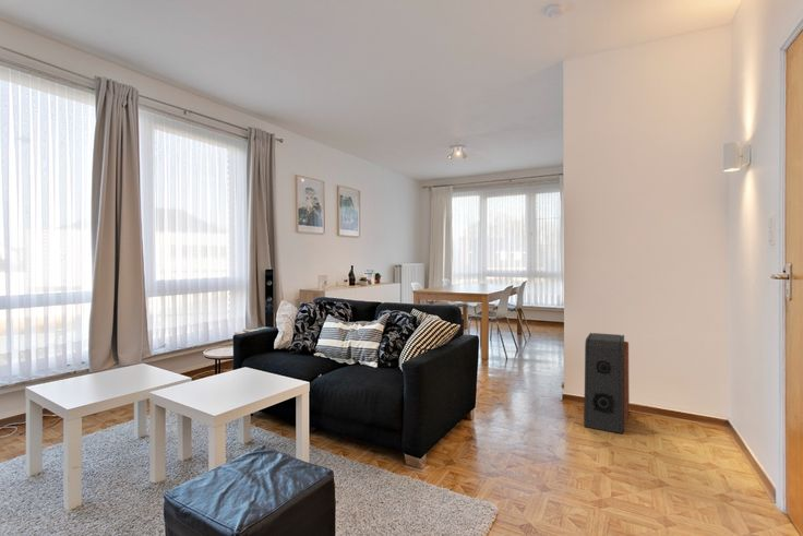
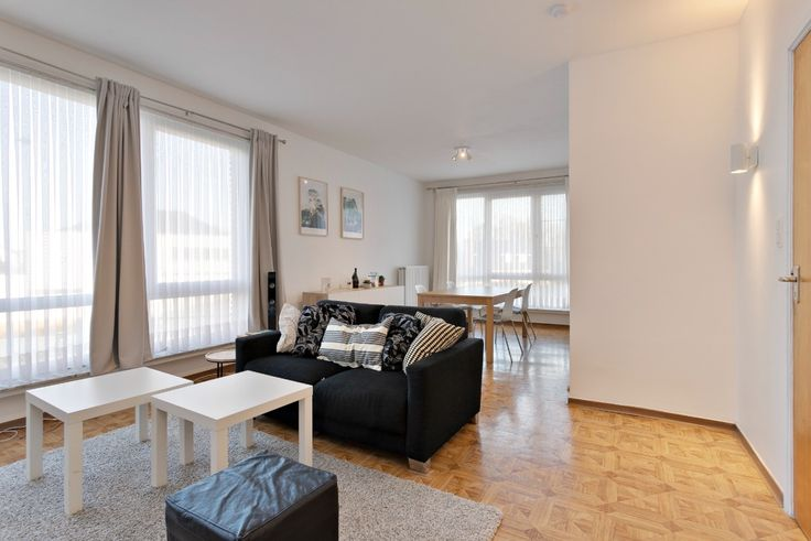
- speaker [583,332,631,434]
